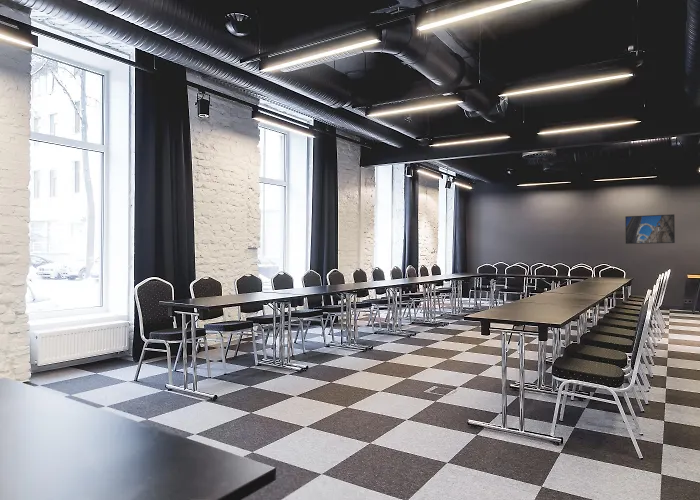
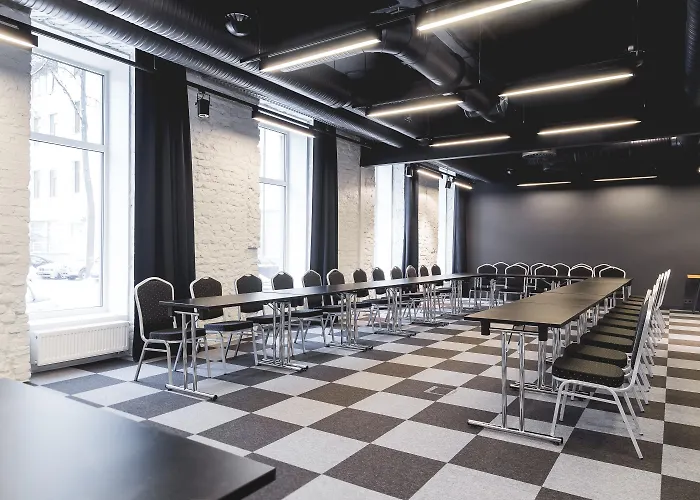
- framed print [624,213,676,245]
